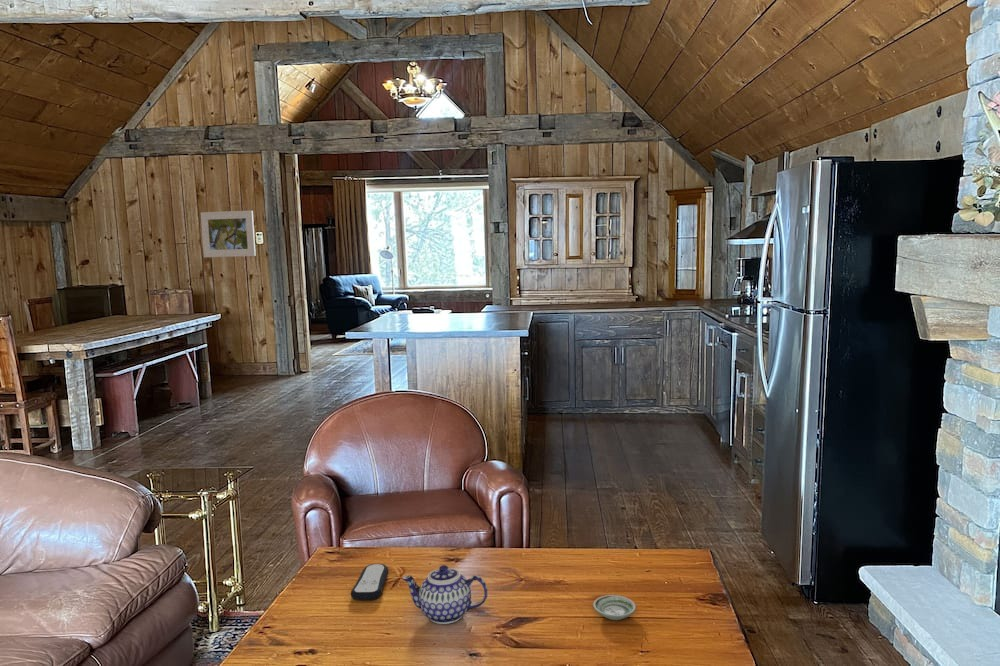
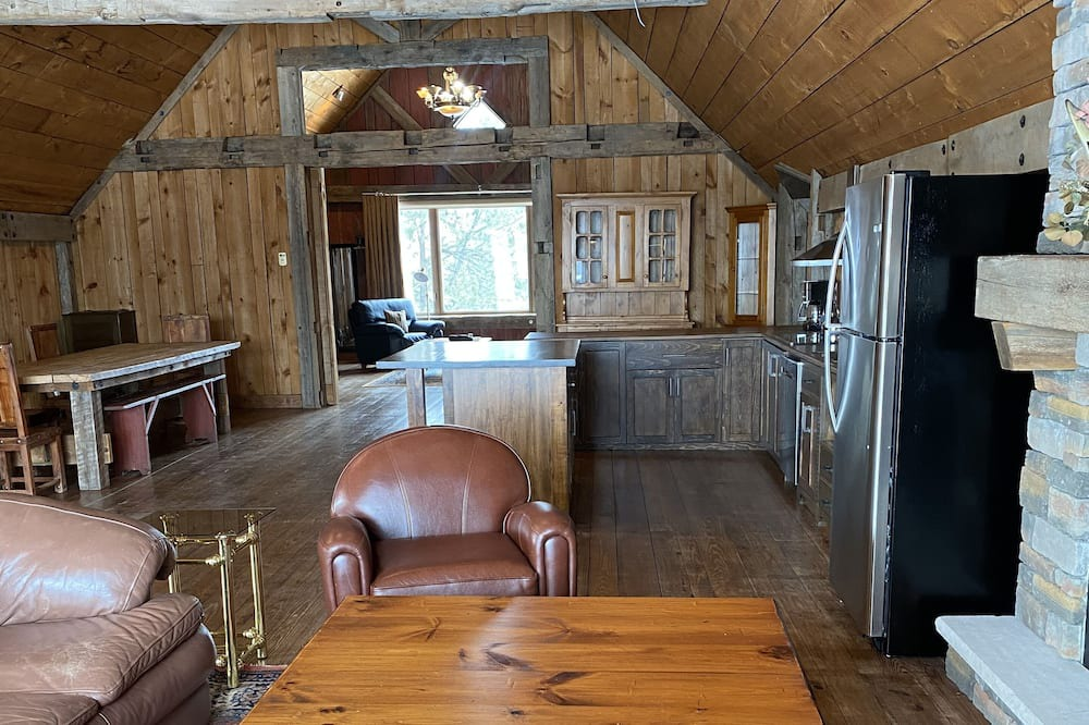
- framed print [200,210,257,258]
- teapot [401,564,488,625]
- remote control [350,563,389,601]
- saucer [592,594,637,621]
